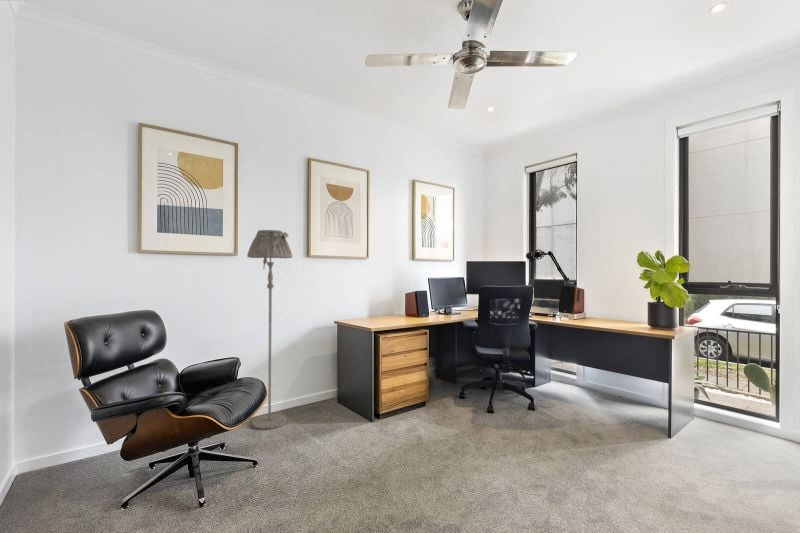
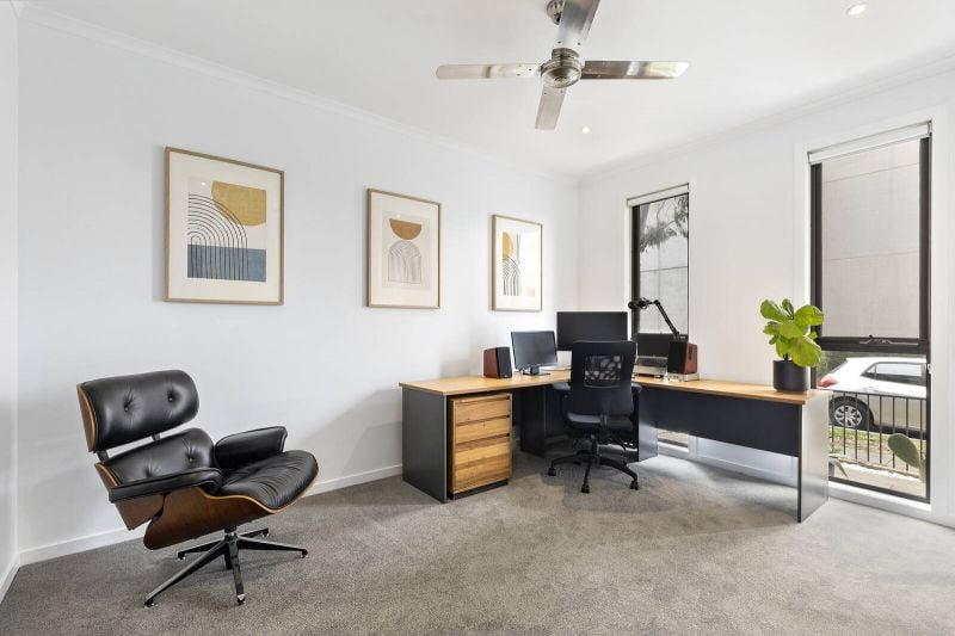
- floor lamp [246,229,293,430]
